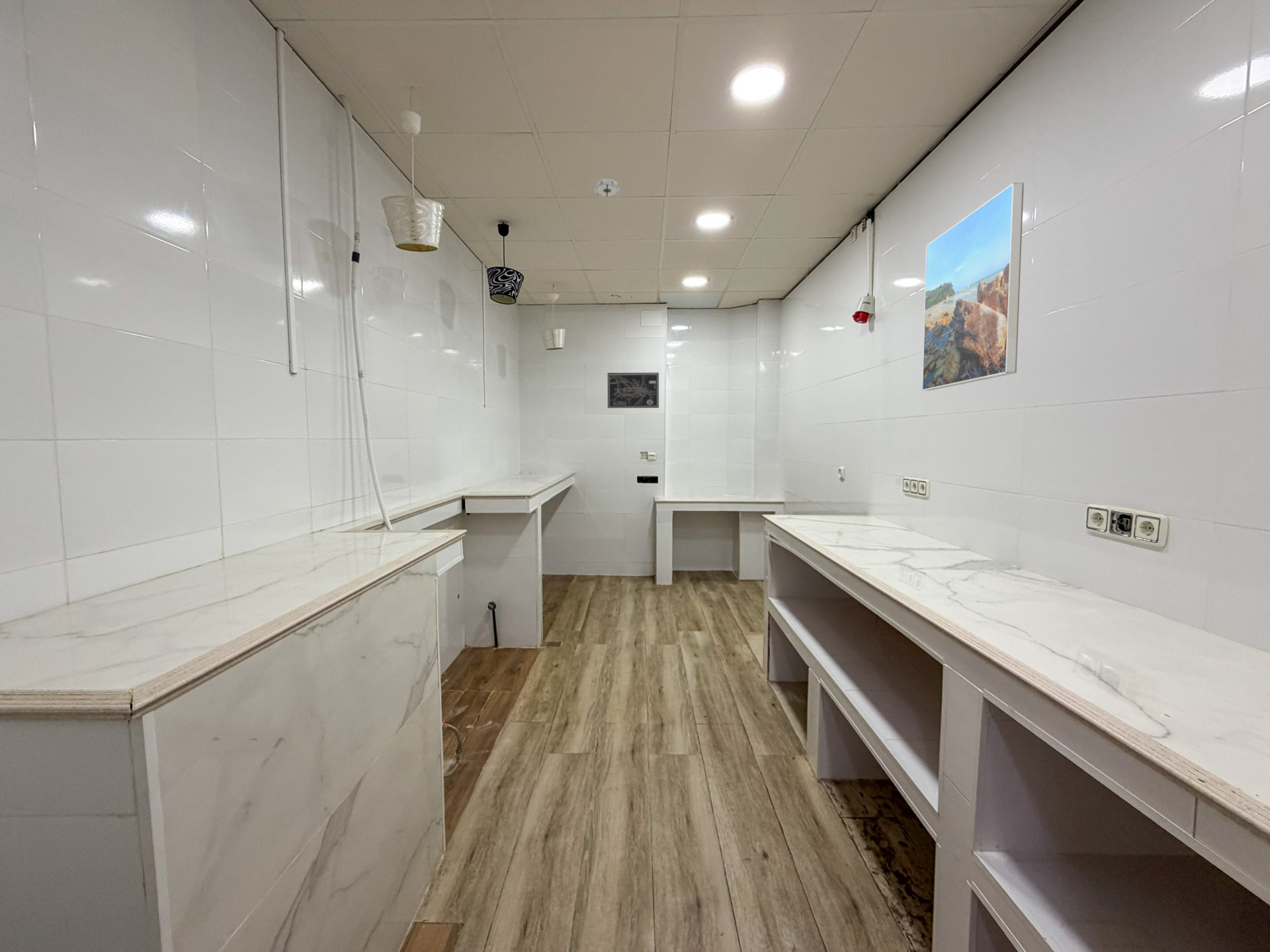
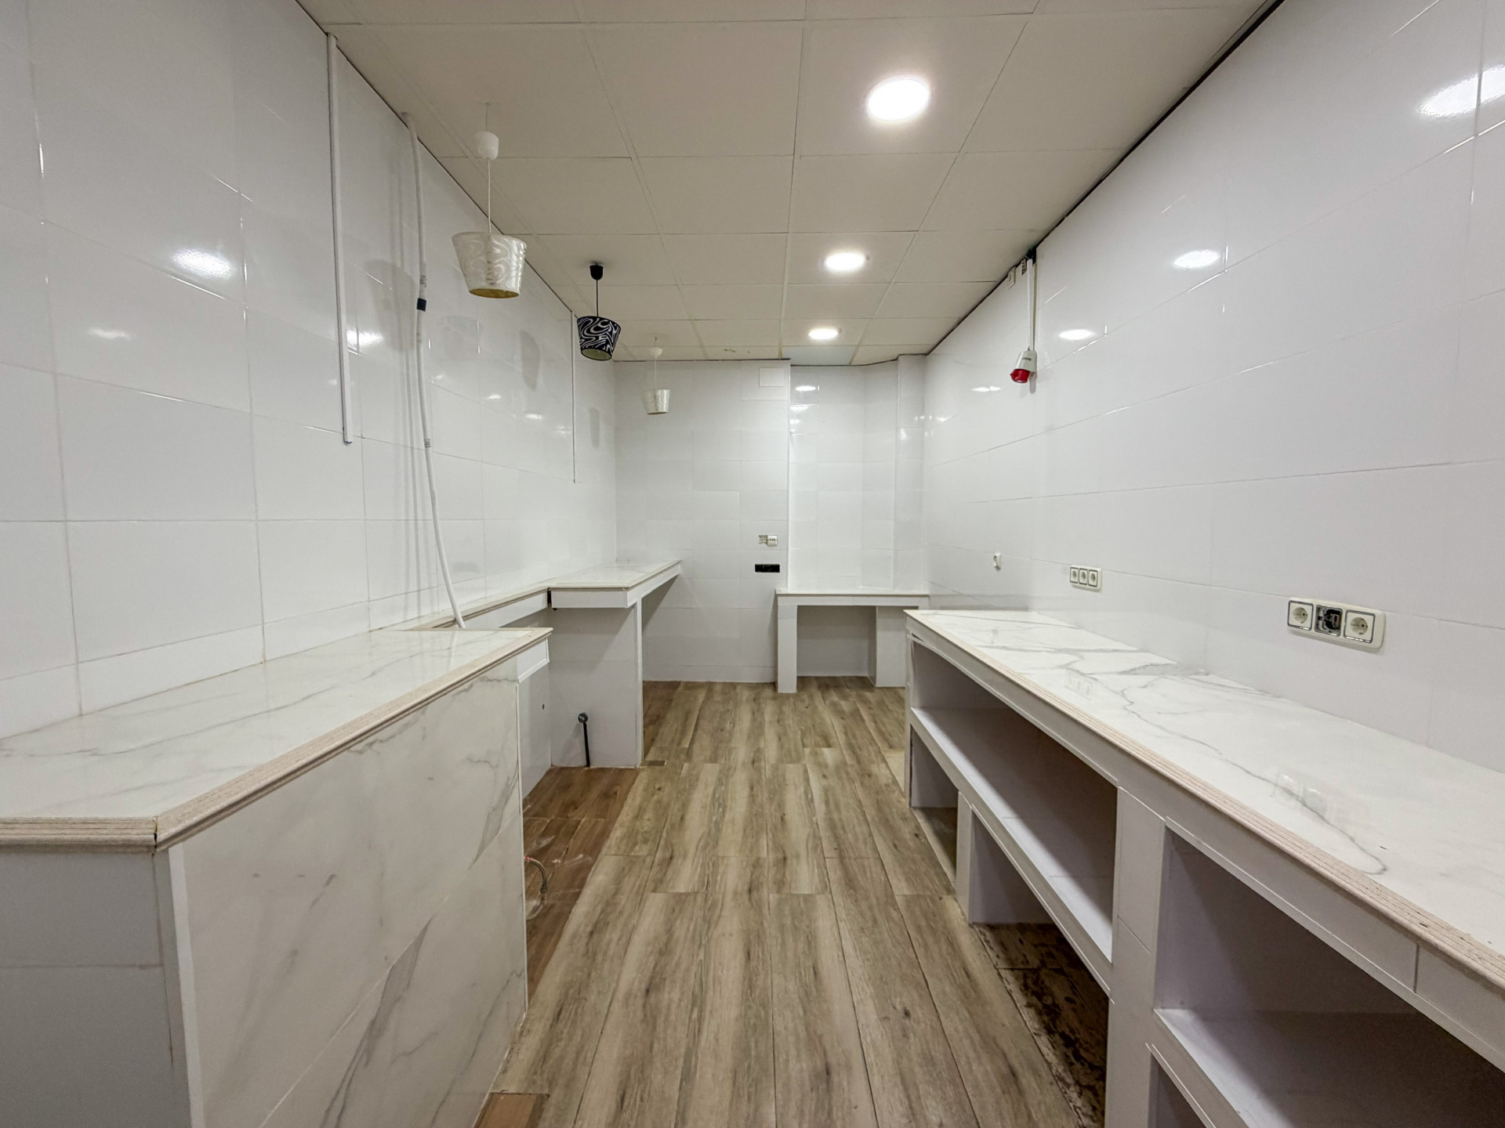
- smoke detector [593,178,620,198]
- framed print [921,182,1025,391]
- wall art [607,372,659,409]
